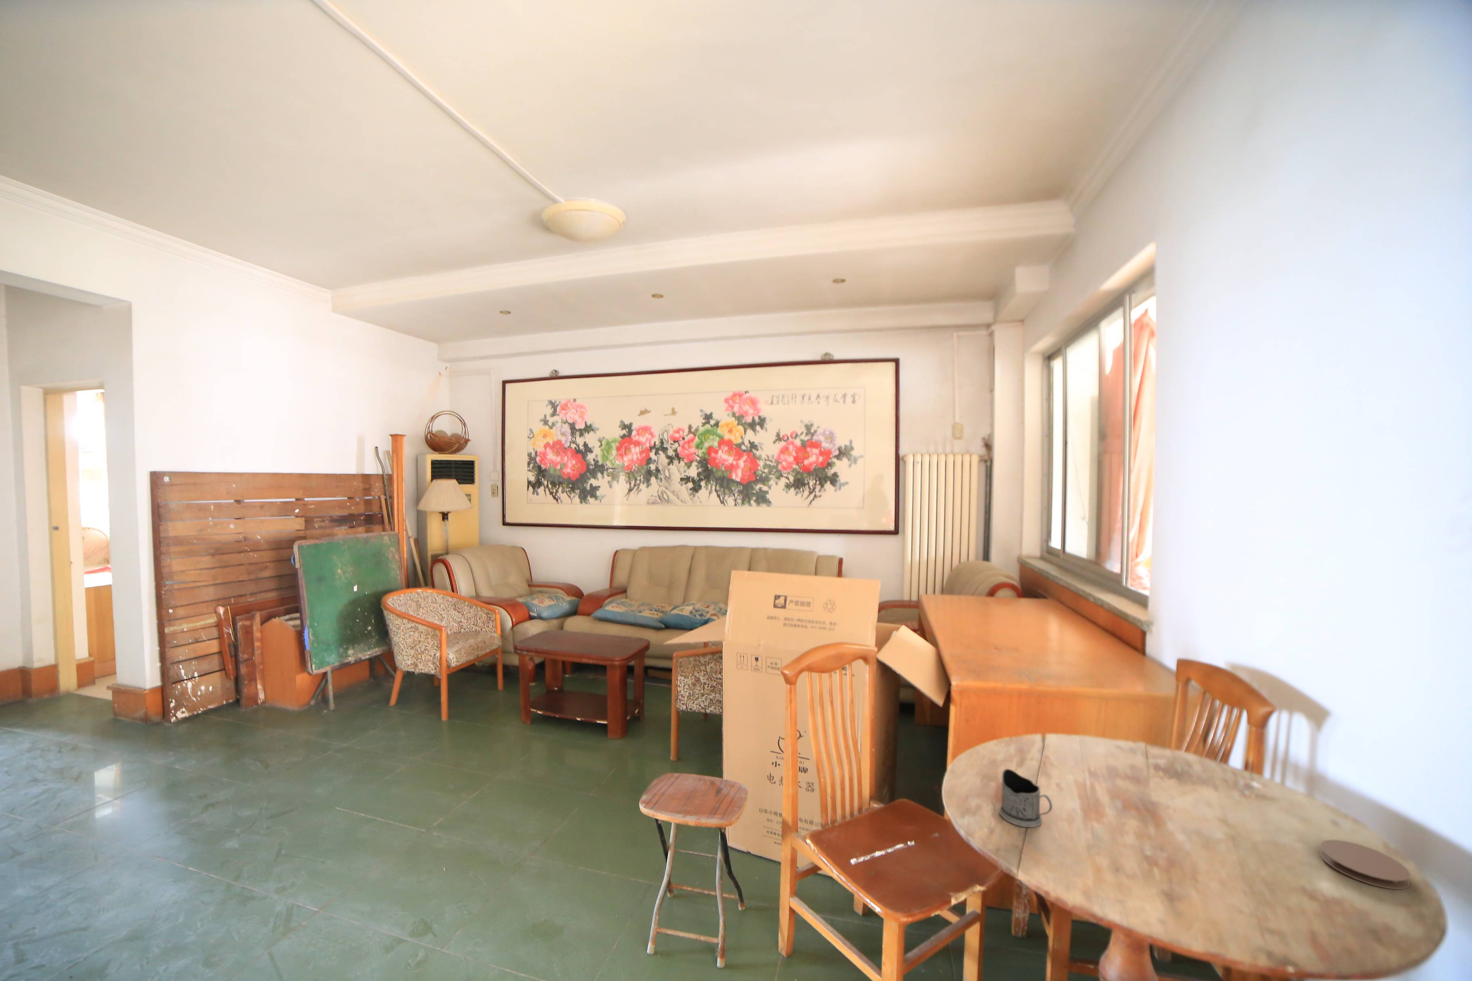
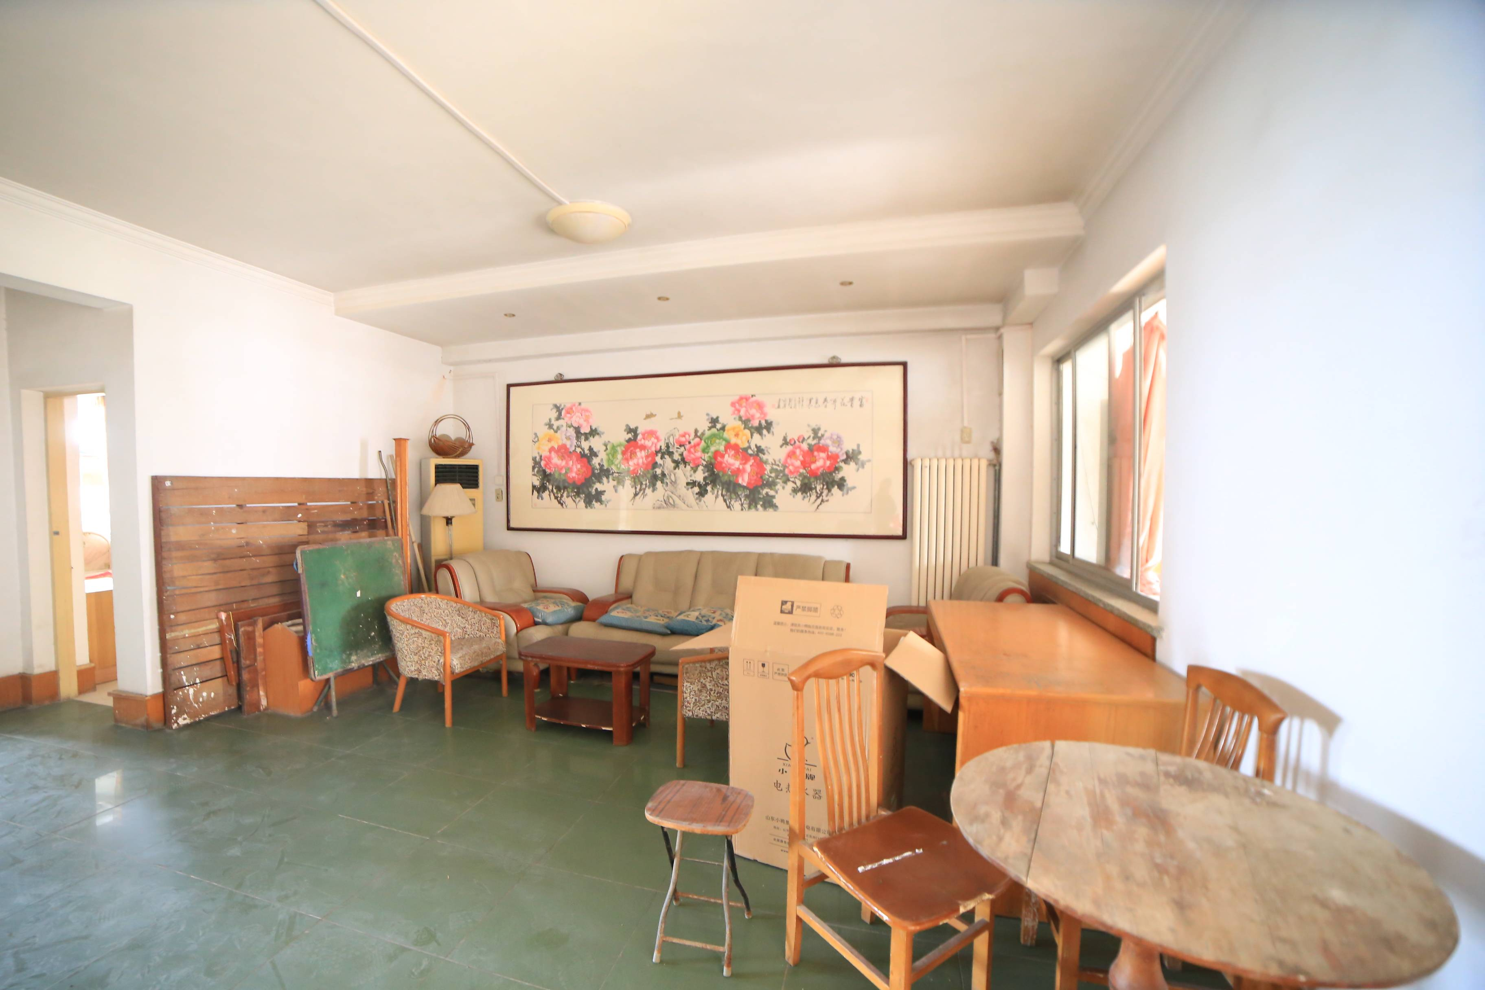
- coaster [1320,840,1411,890]
- tea glass holder [999,769,1053,828]
